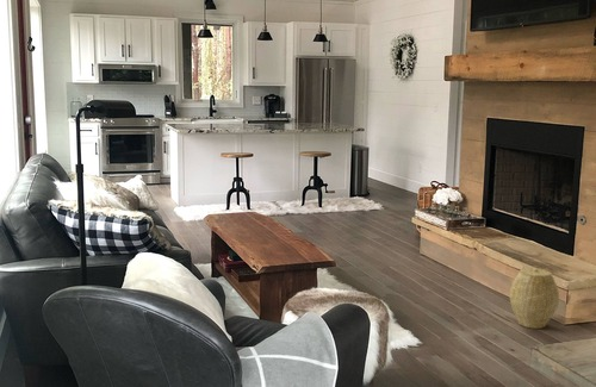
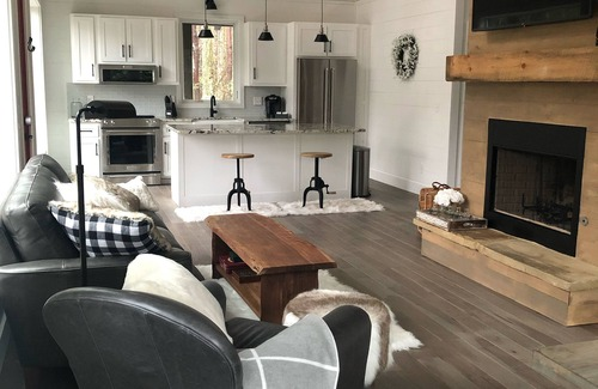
- woven basket [509,267,560,330]
